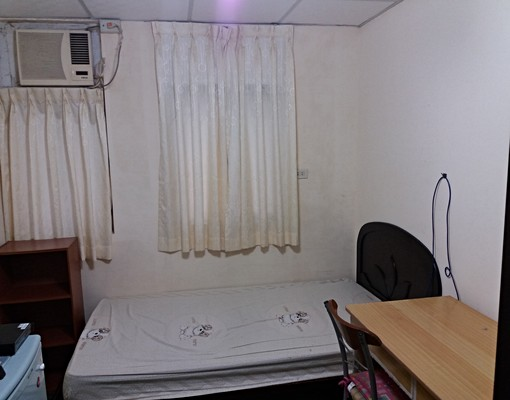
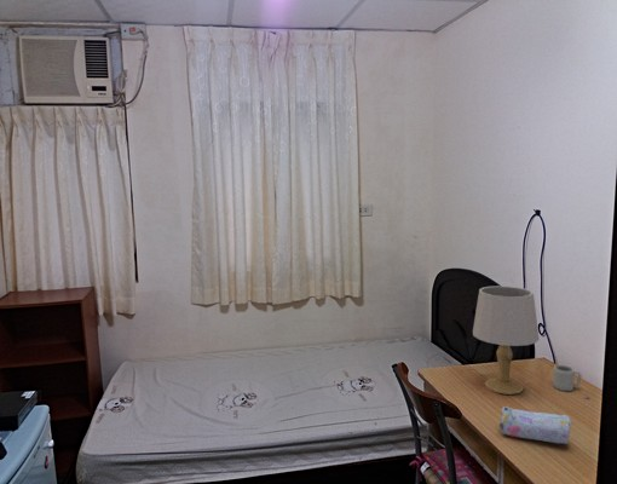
+ table lamp [472,284,541,396]
+ pencil case [498,405,572,445]
+ cup [552,364,583,392]
